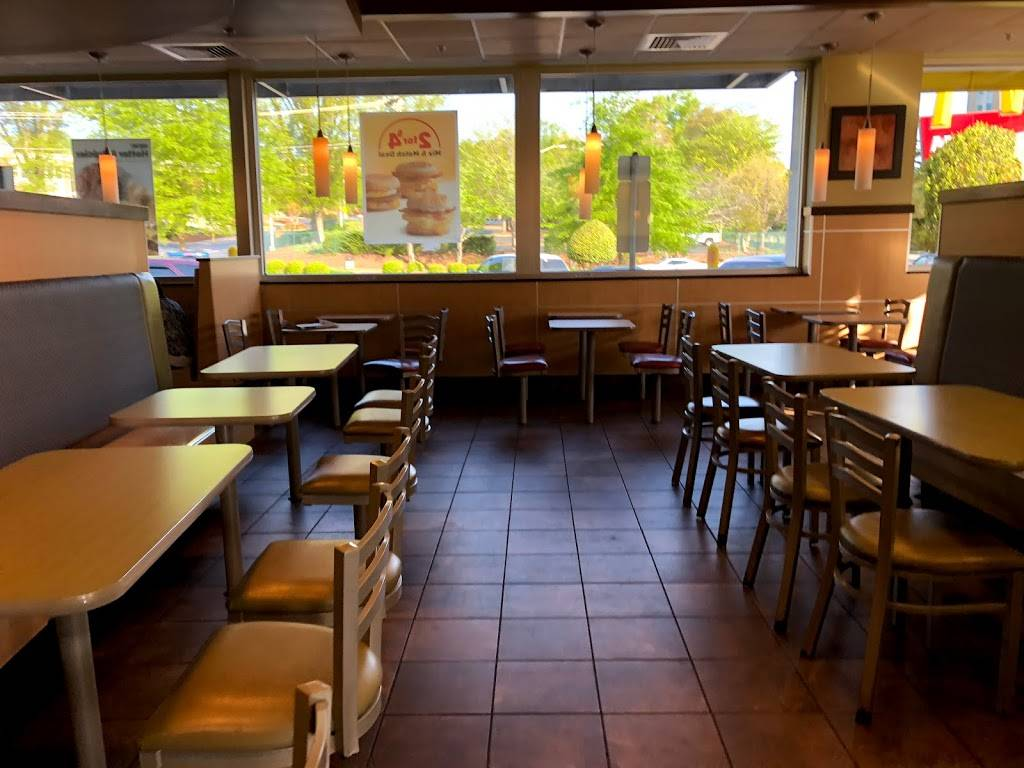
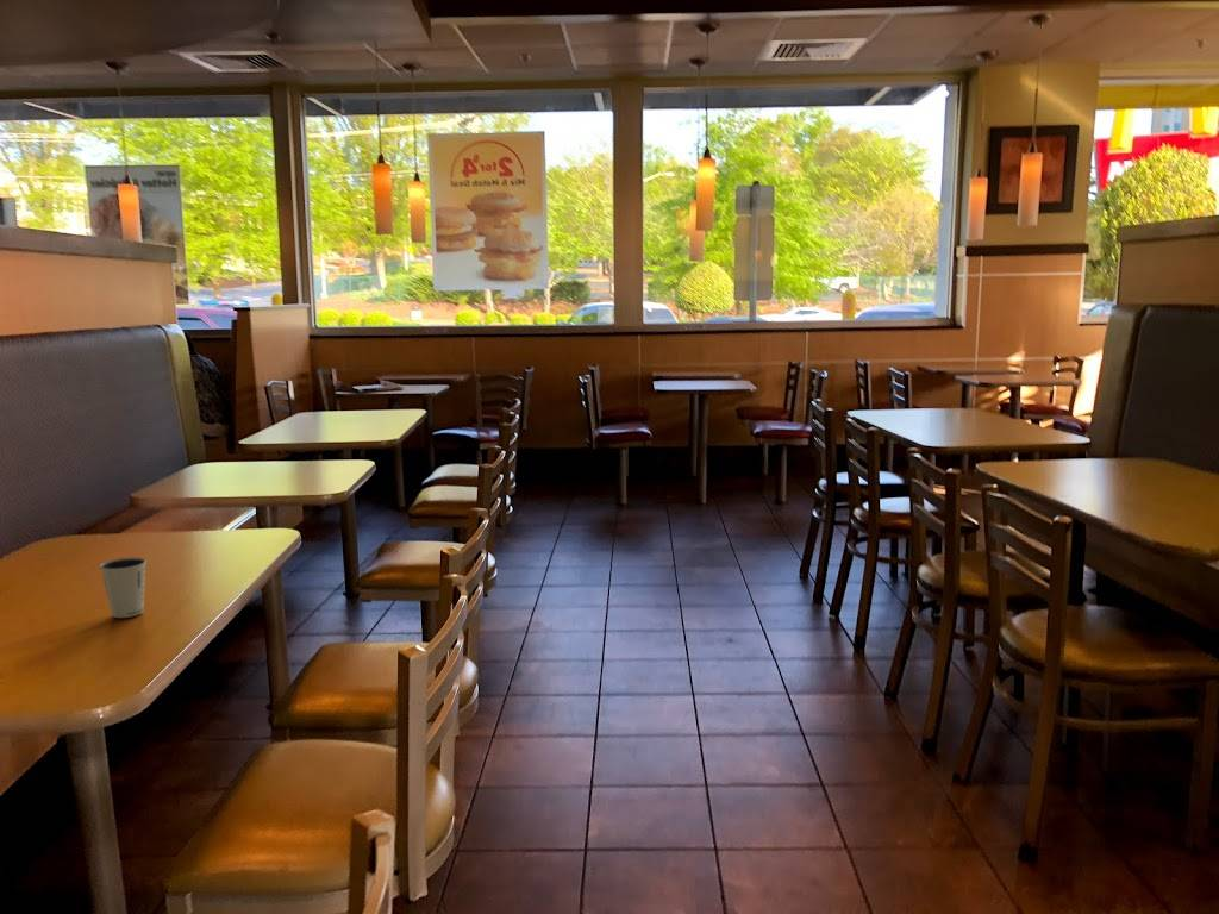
+ dixie cup [99,557,148,619]
